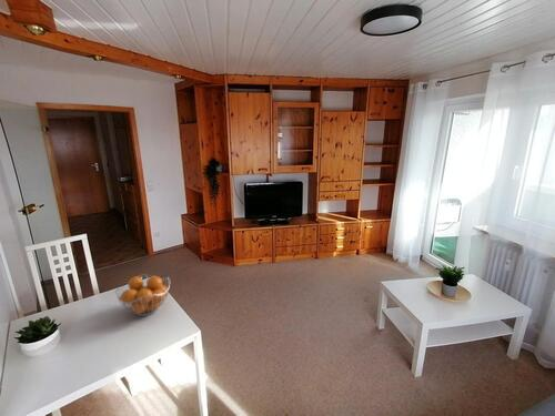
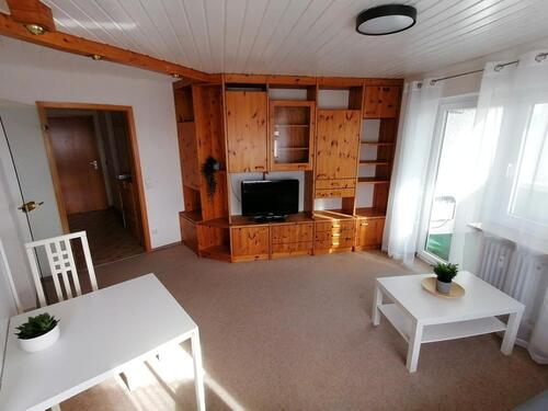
- fruit basket [114,273,171,317]
